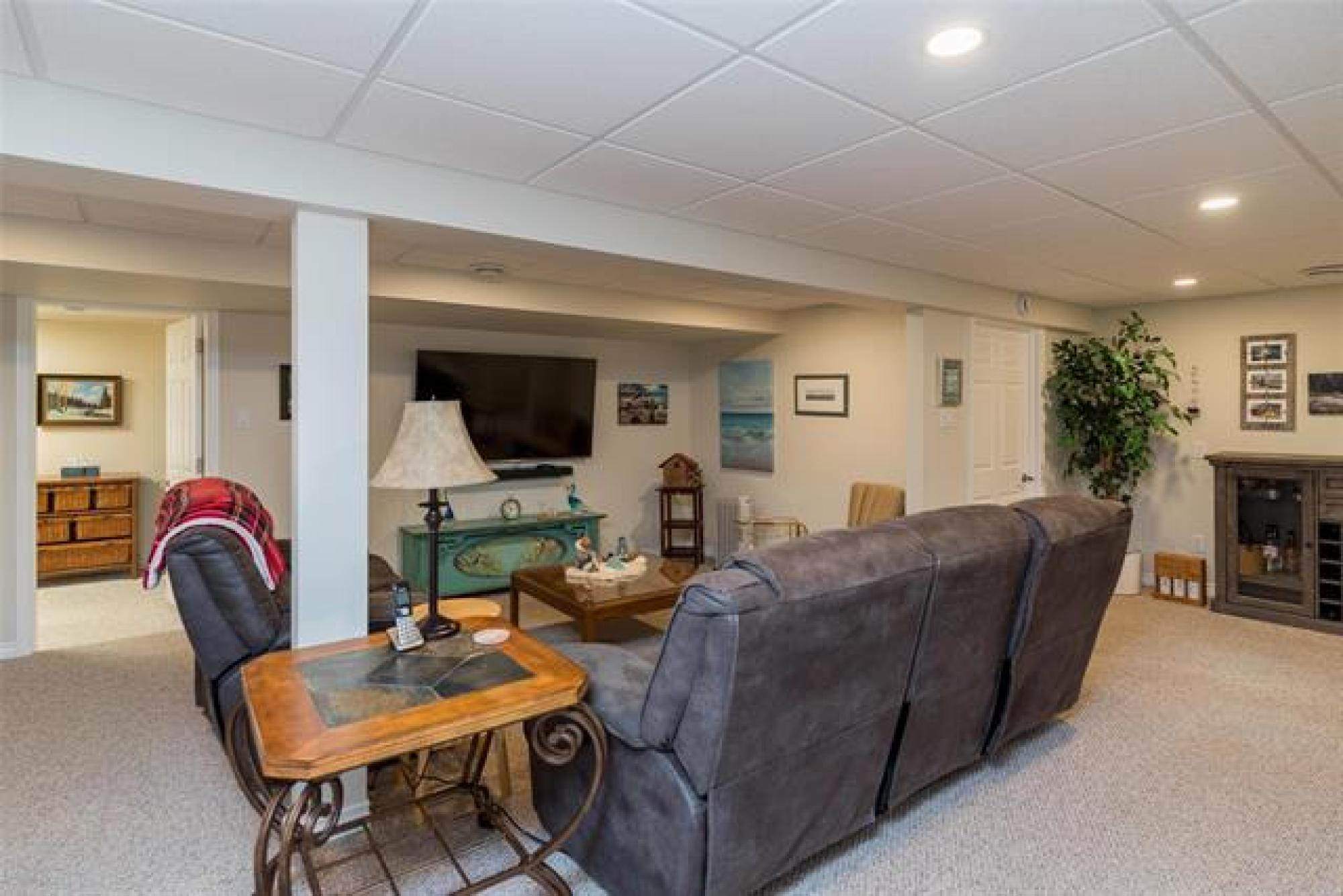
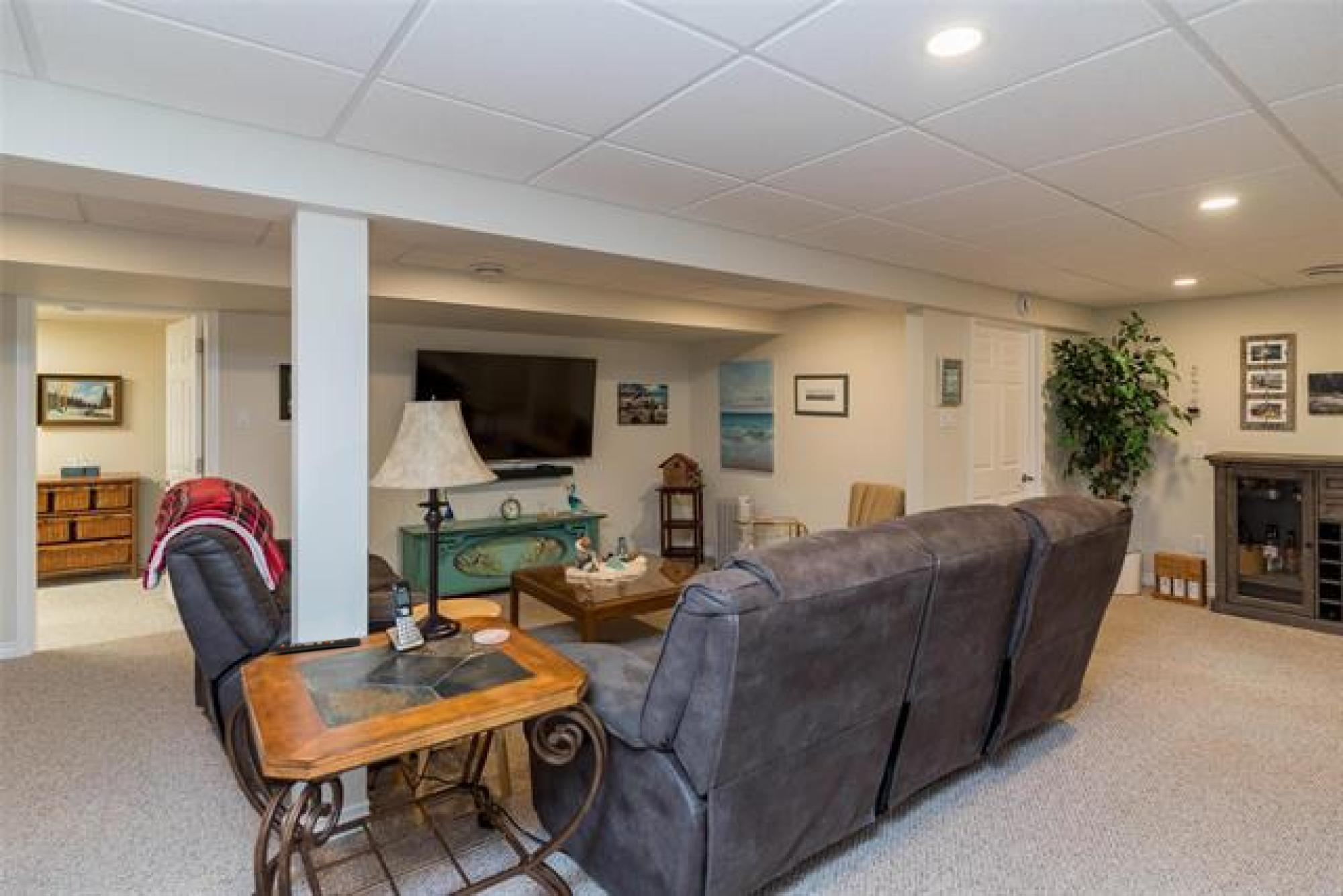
+ remote control [275,637,361,653]
